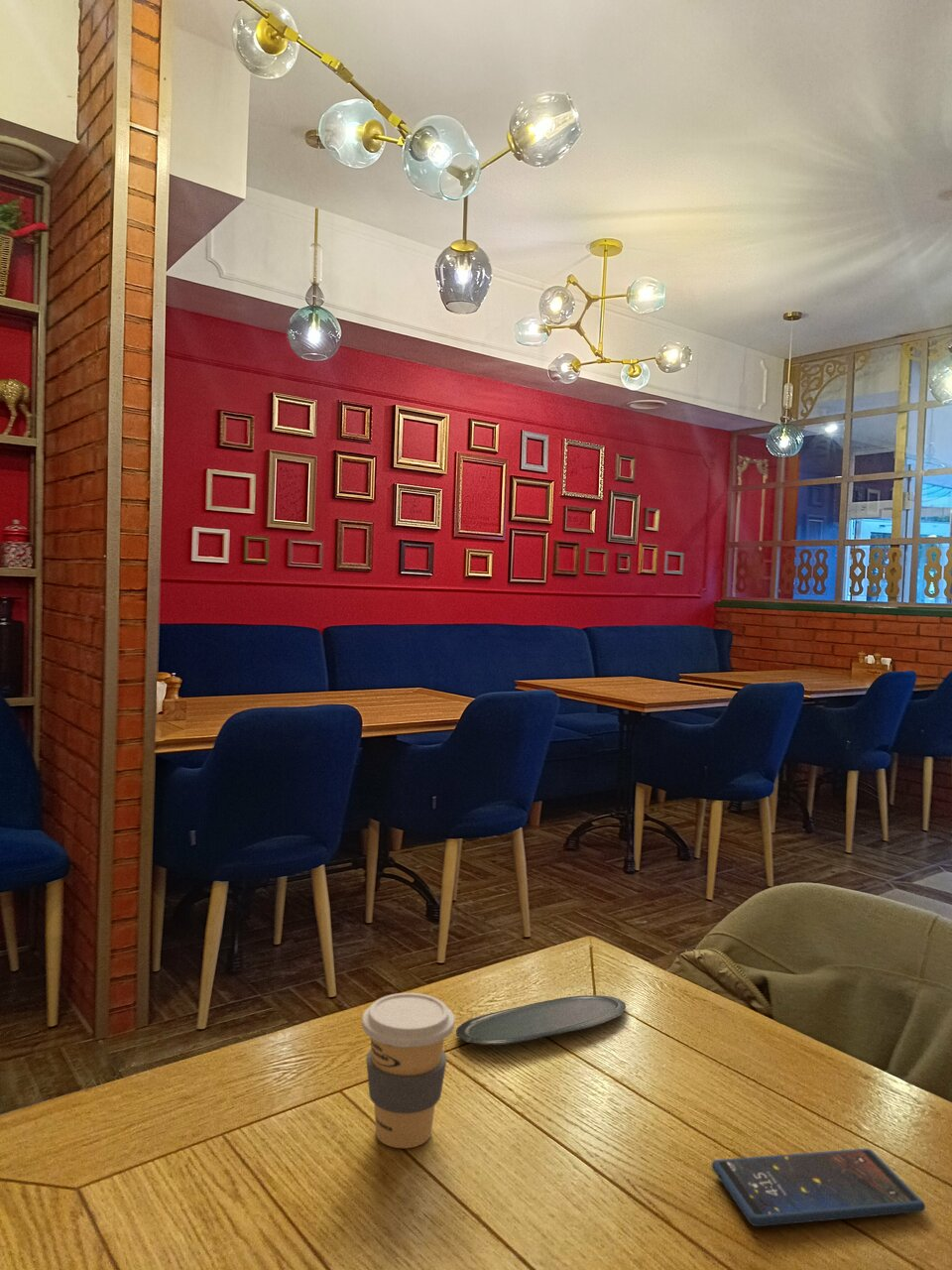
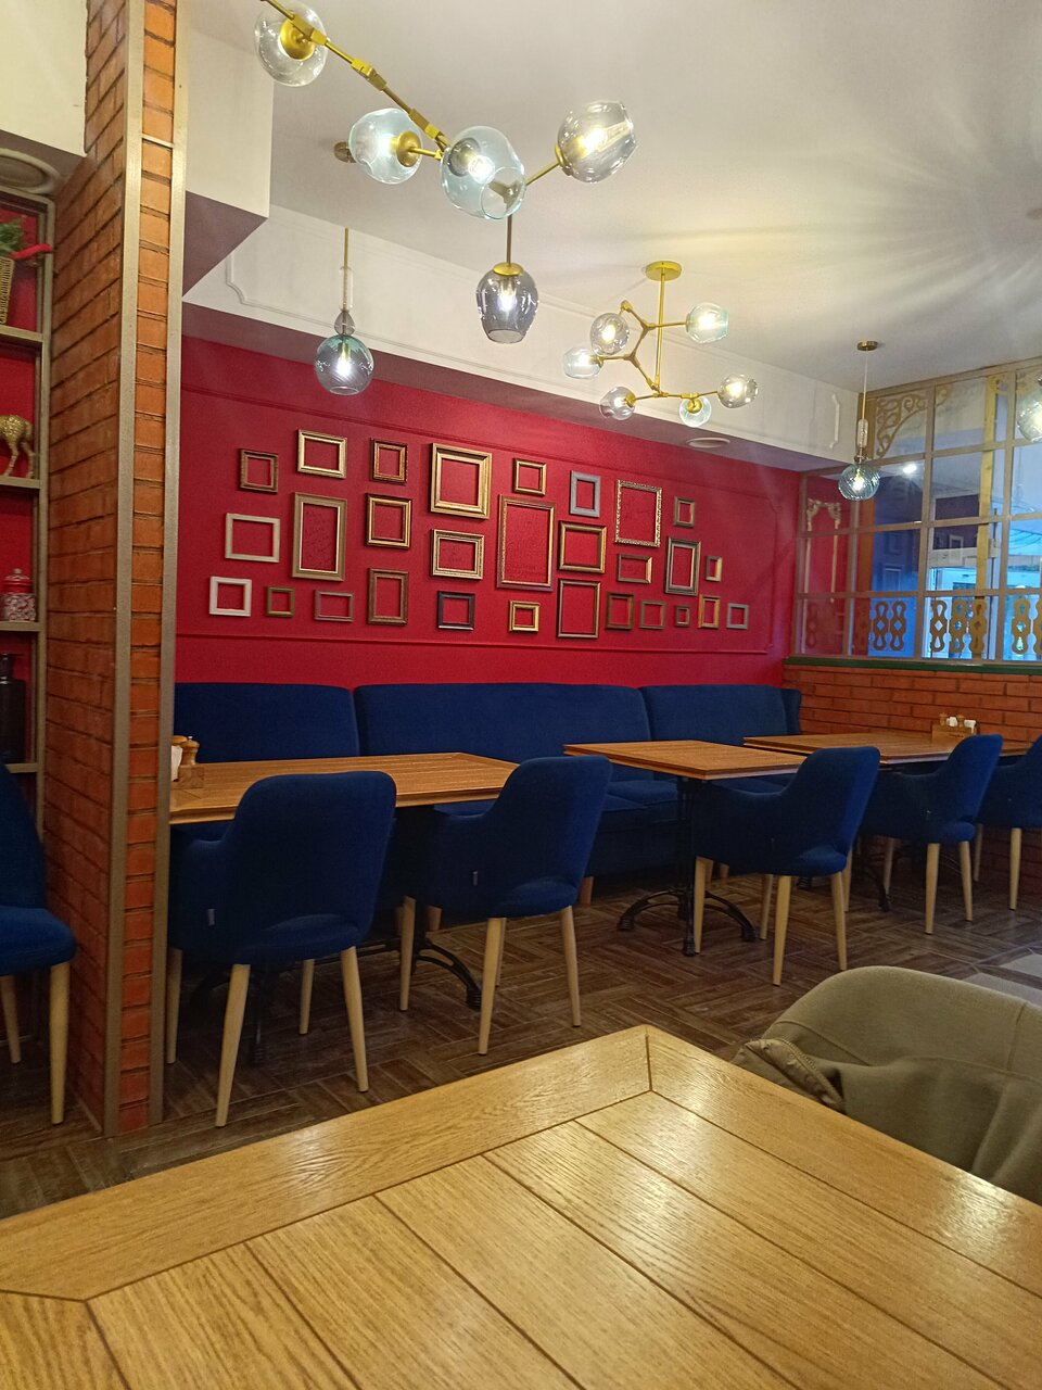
- oval tray [455,994,627,1046]
- coffee cup [361,992,456,1149]
- smartphone [711,1148,926,1227]
